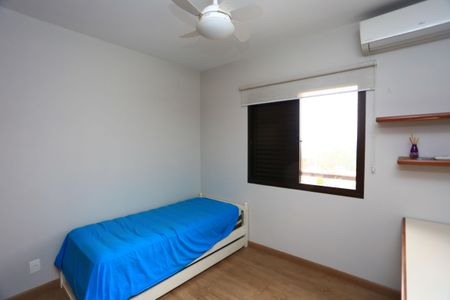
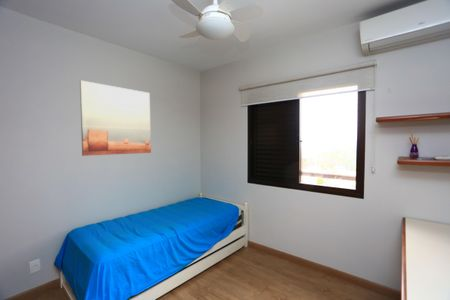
+ wall art [79,80,152,157]
